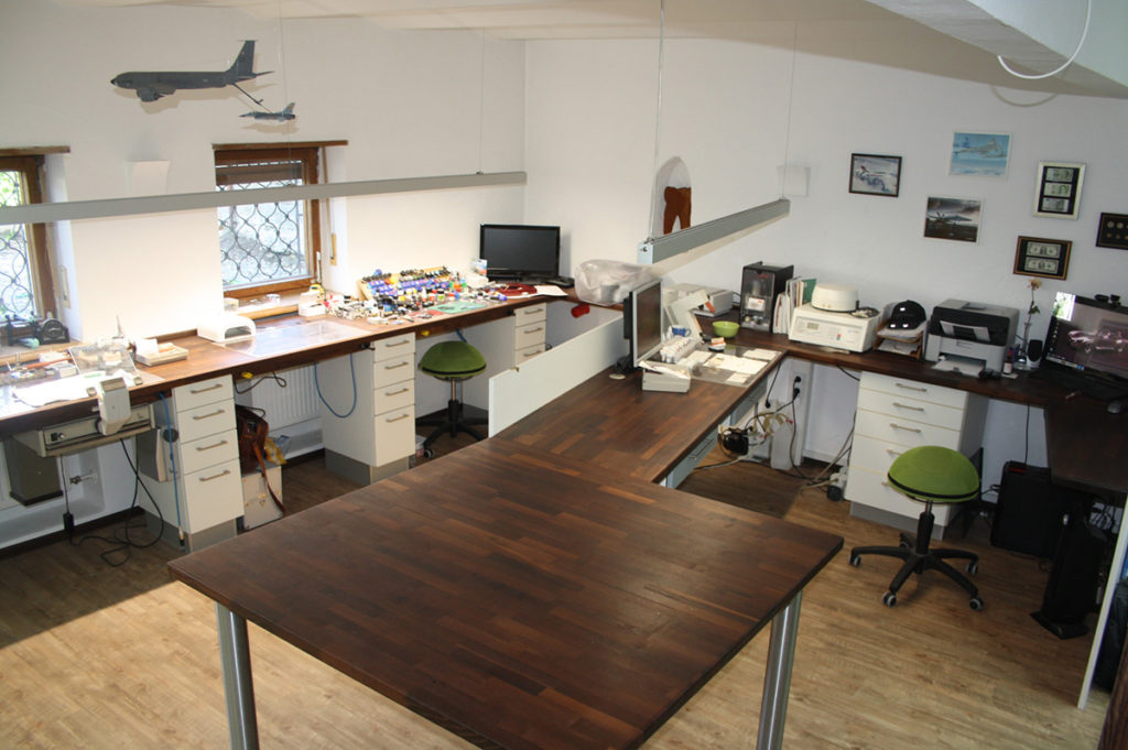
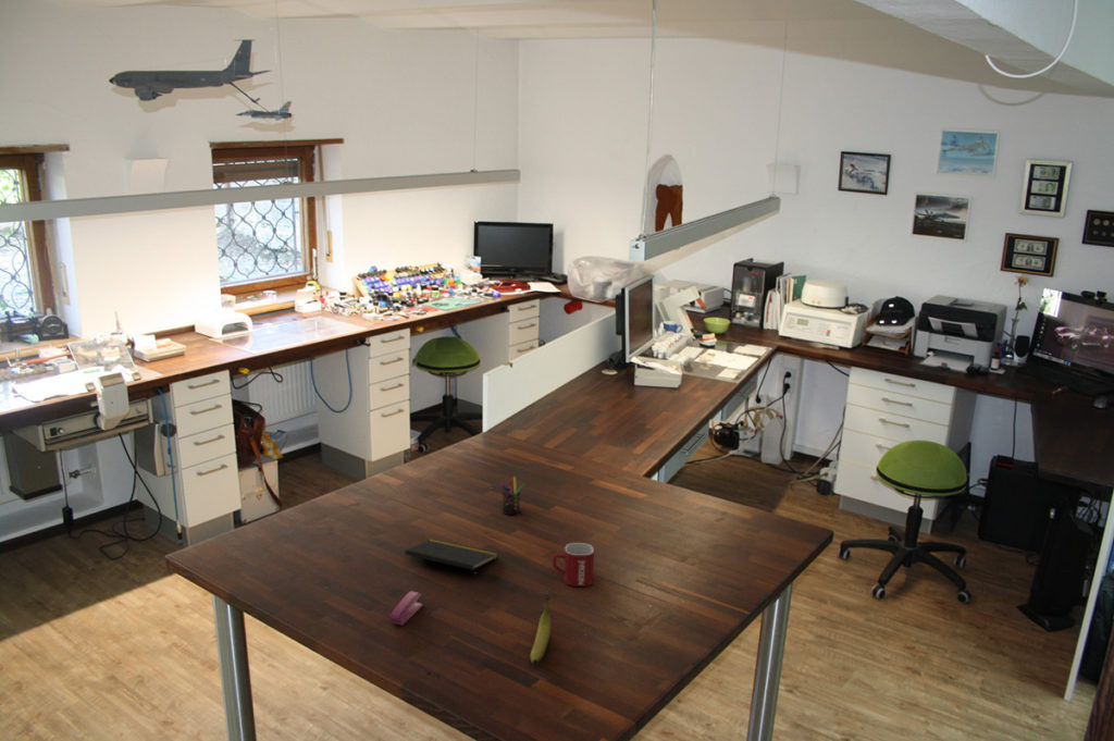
+ stapler [388,590,423,627]
+ mug [552,542,595,588]
+ banana [529,592,552,665]
+ pen holder [499,476,525,516]
+ notepad [404,538,499,580]
